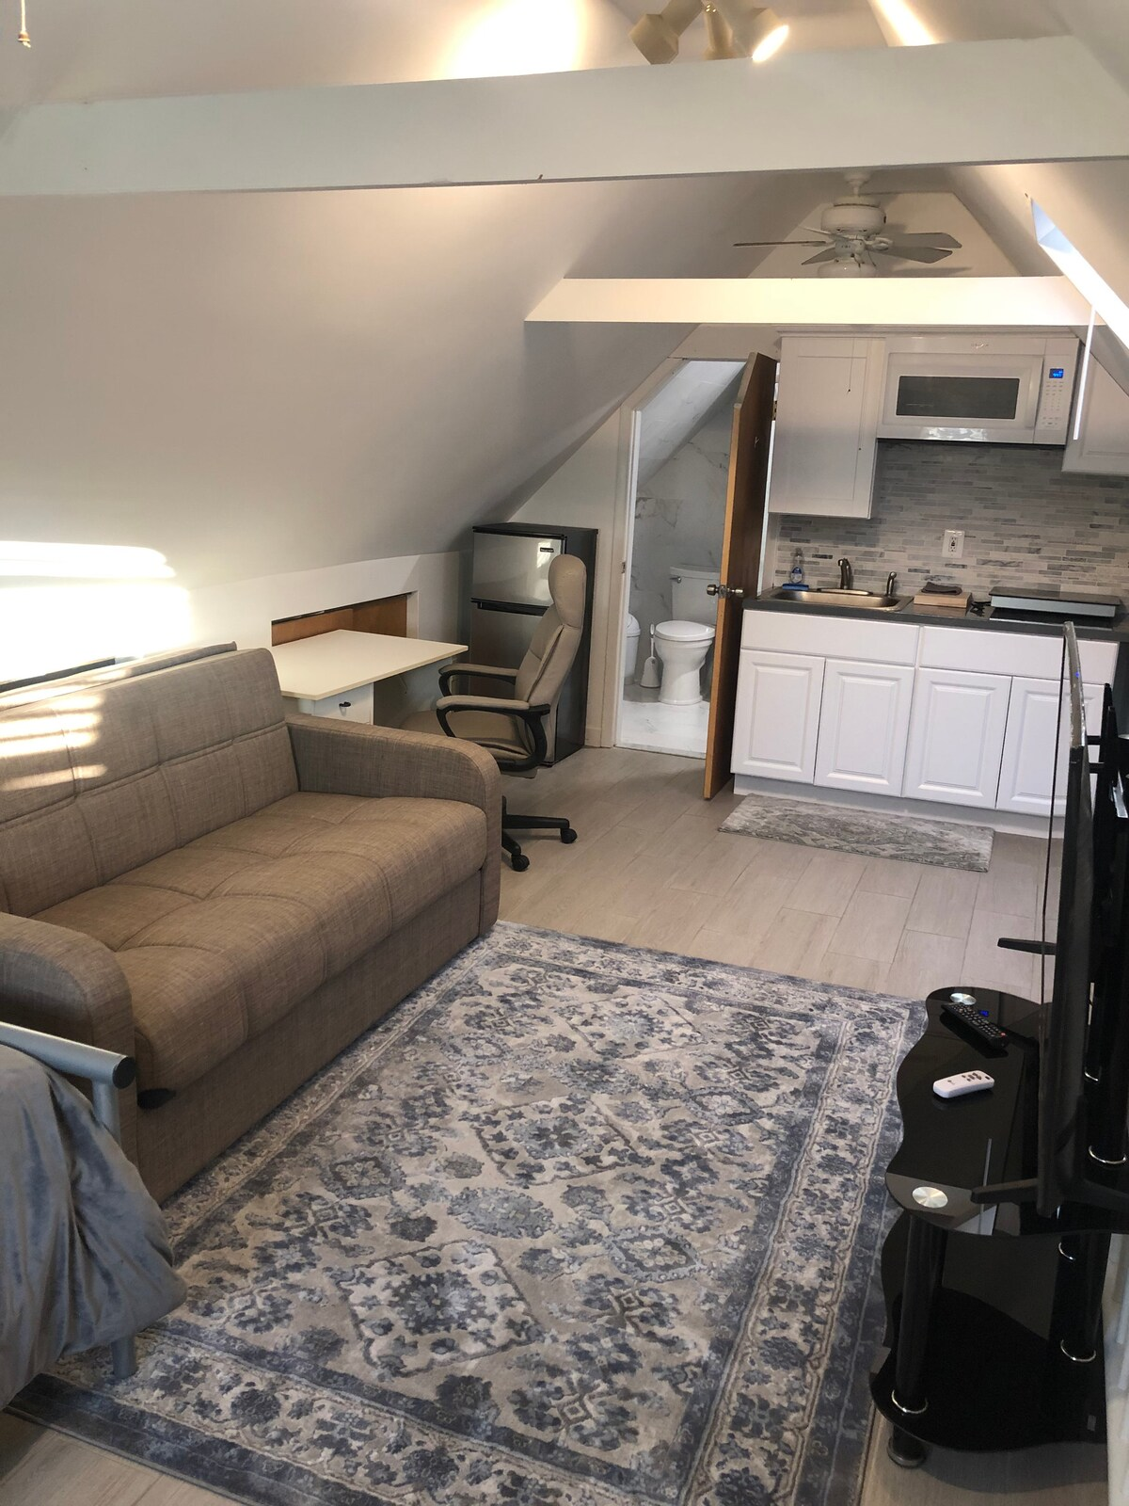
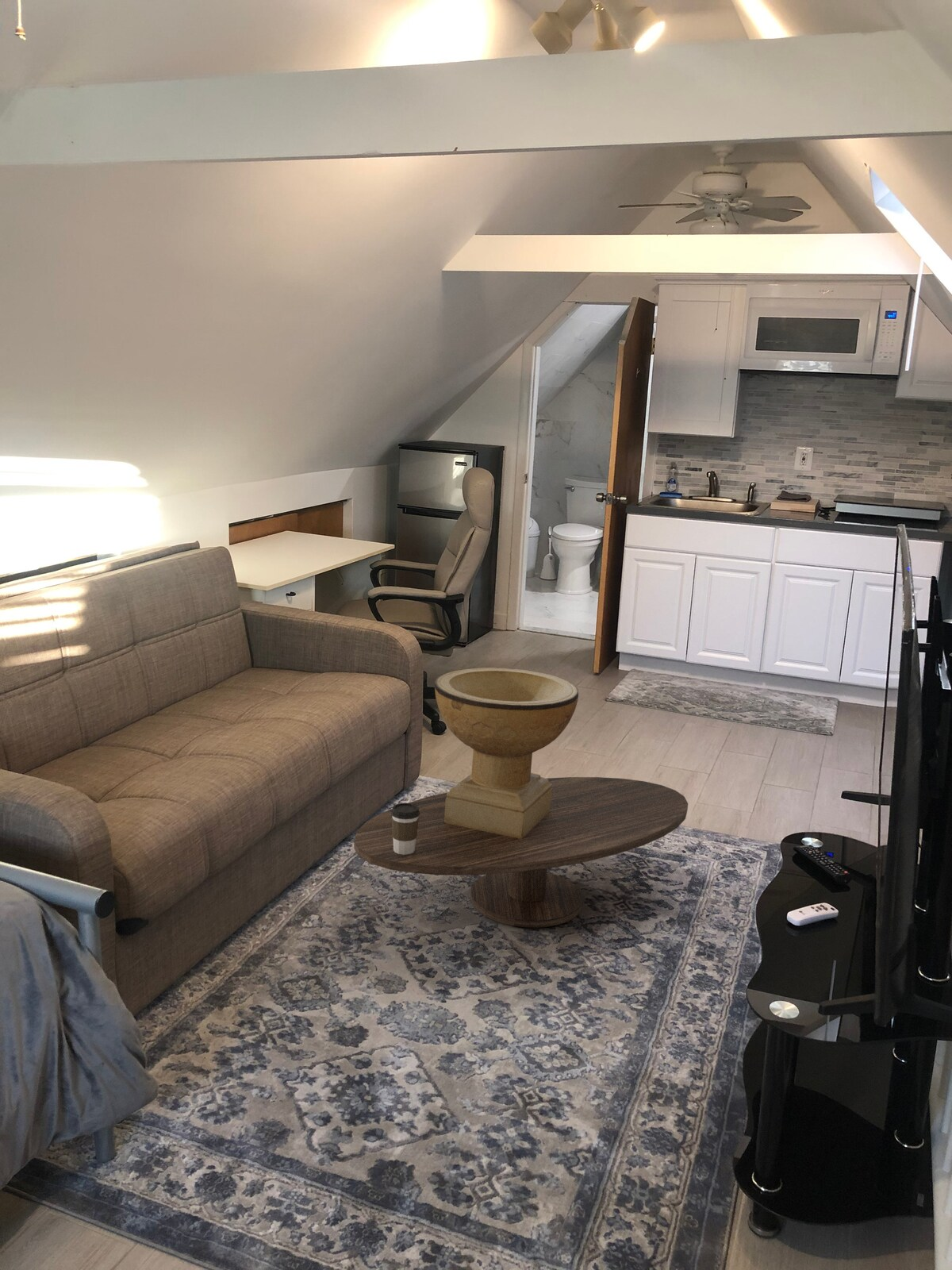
+ decorative bowl [434,667,579,839]
+ coffee cup [391,802,420,855]
+ coffee table [353,776,689,929]
